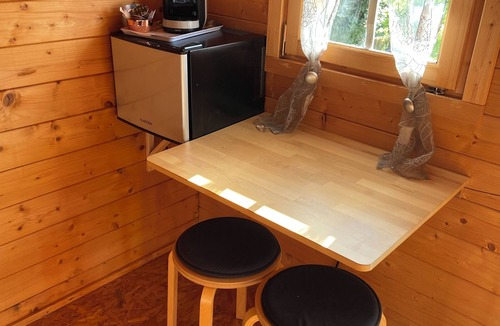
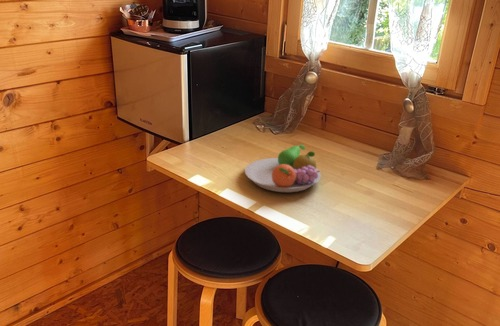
+ fruit bowl [244,144,322,193]
